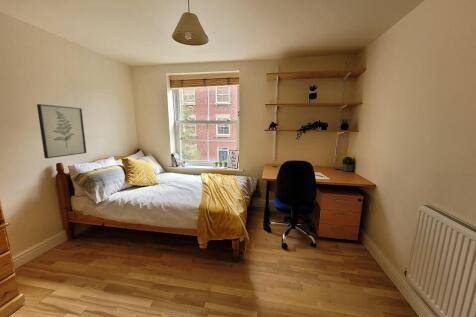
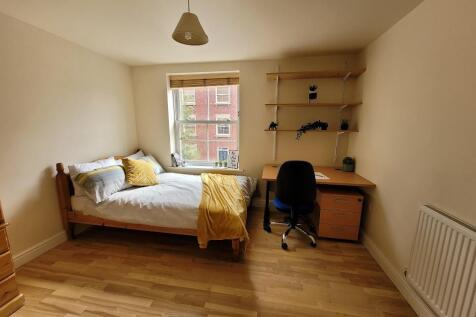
- wall art [36,103,87,159]
